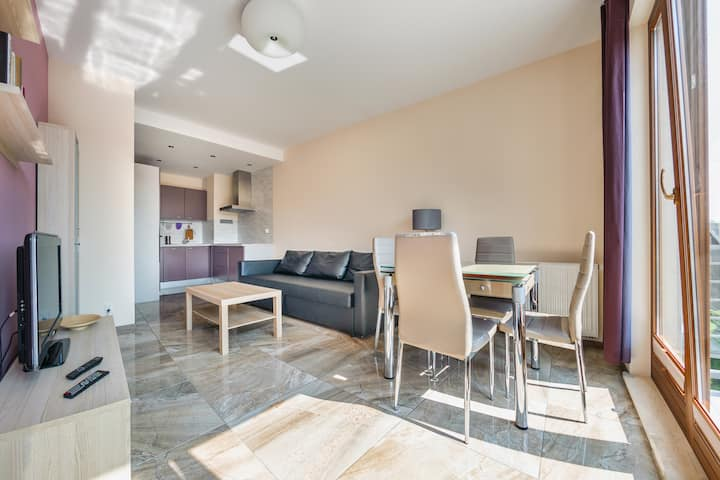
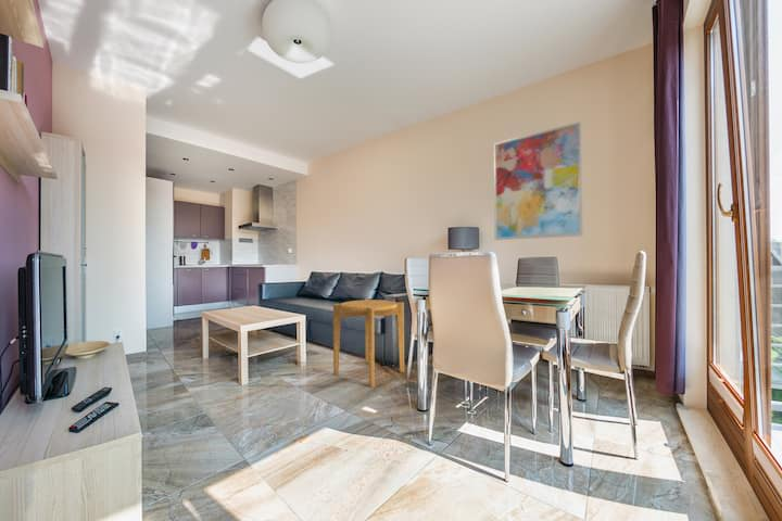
+ side table [332,298,405,389]
+ wall art [493,120,584,241]
